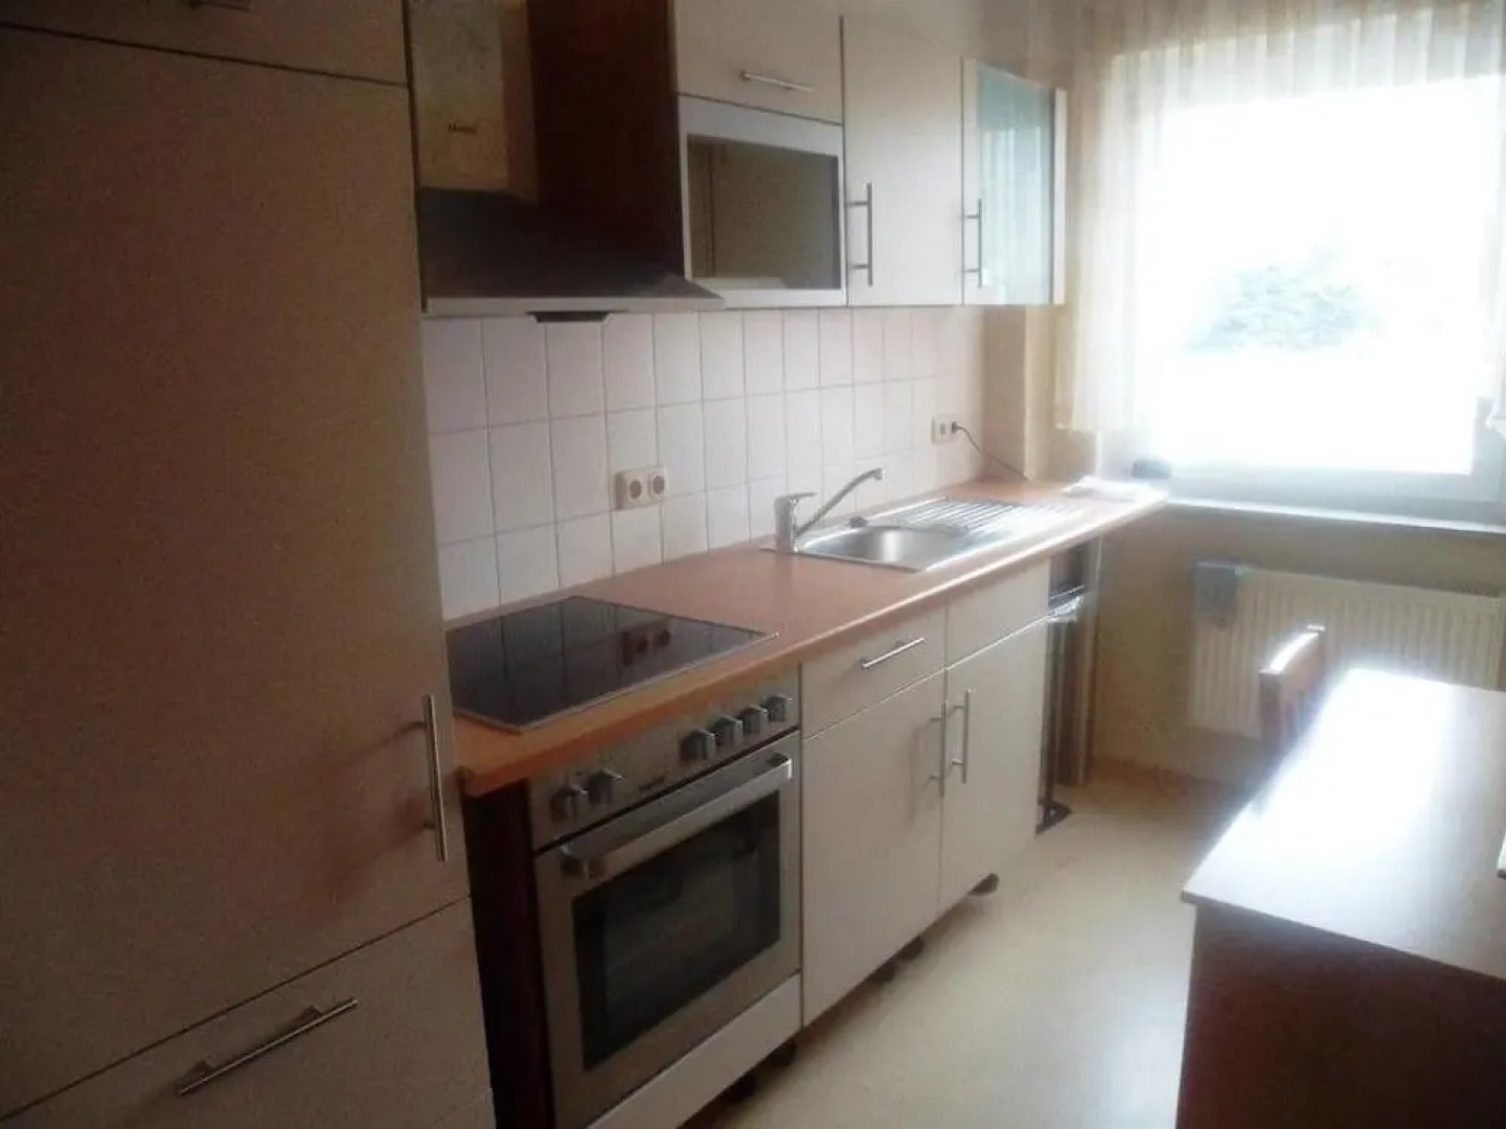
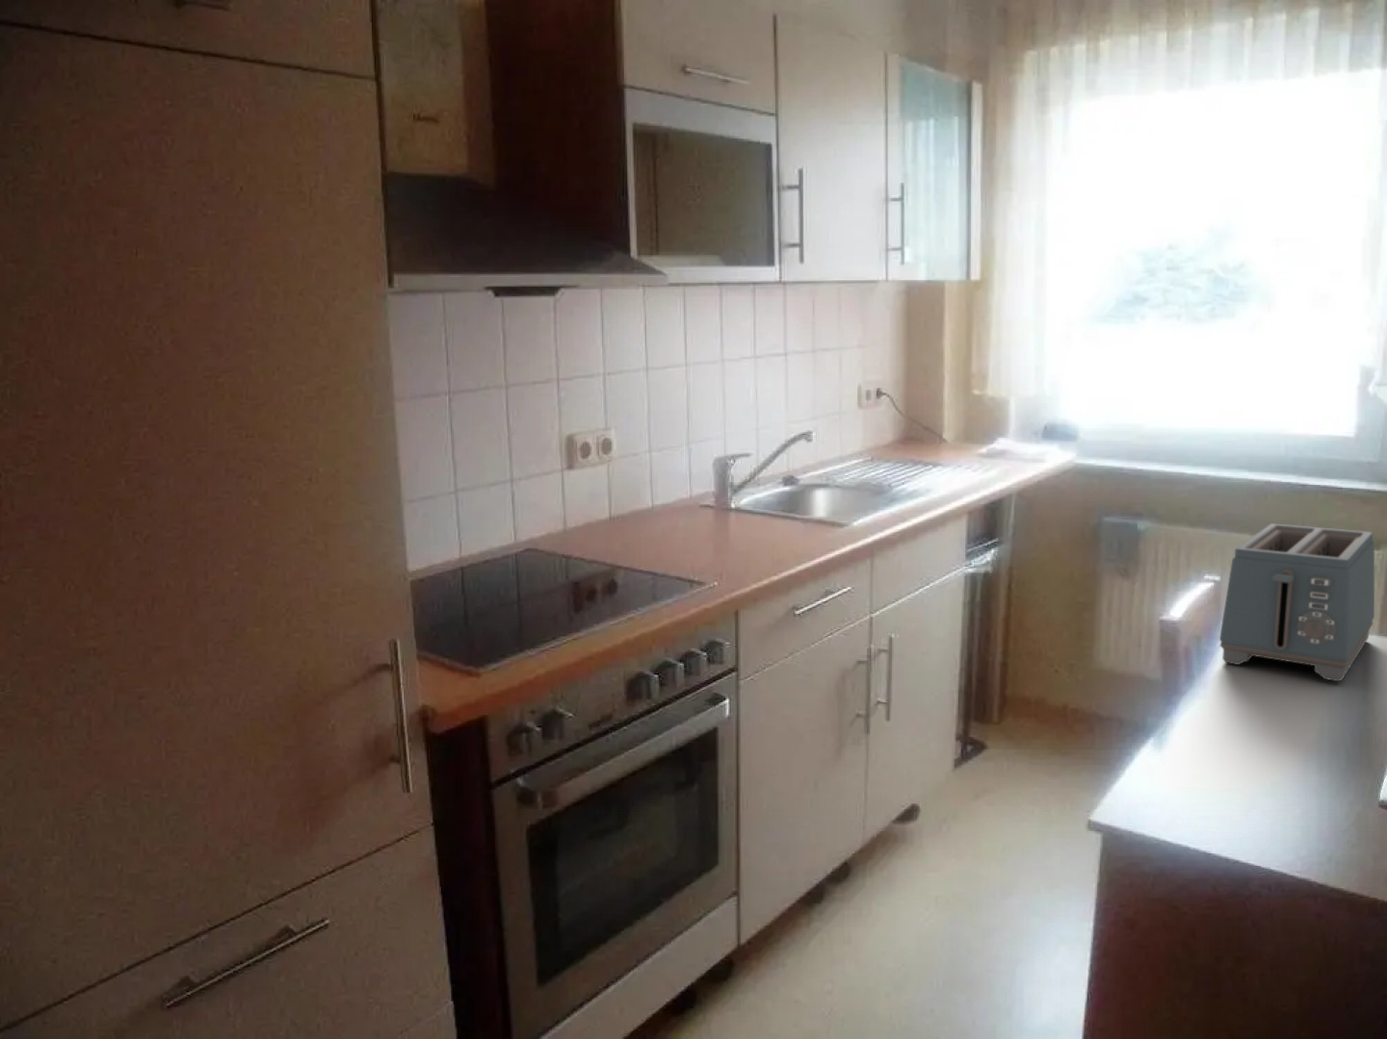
+ toaster [1219,523,1375,682]
